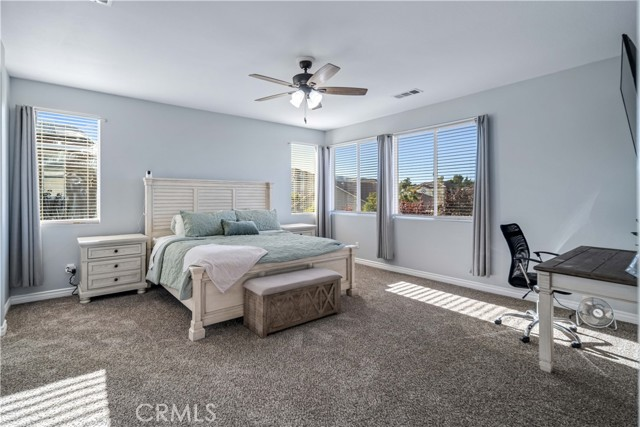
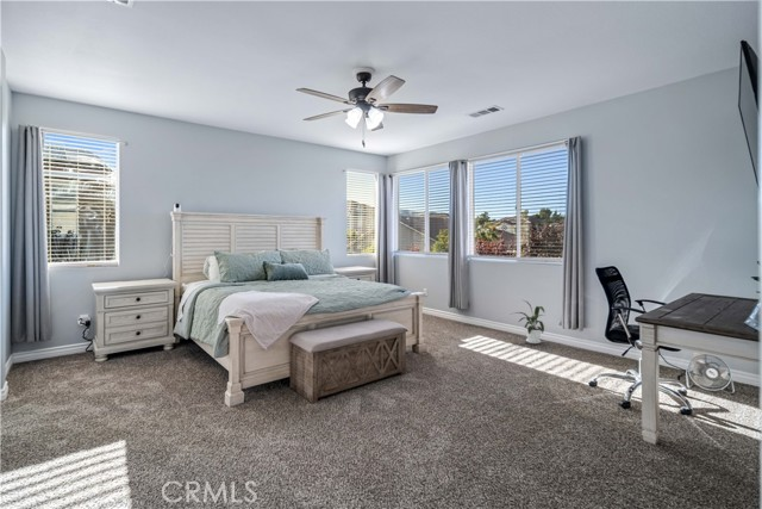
+ house plant [508,299,545,344]
